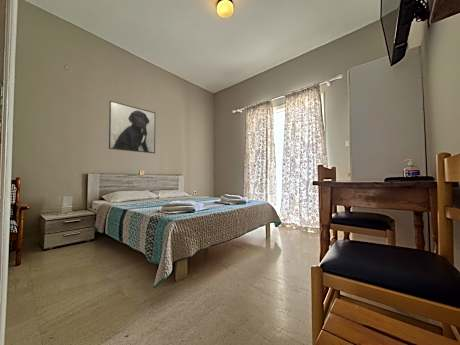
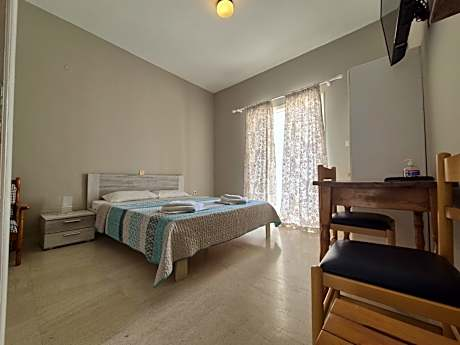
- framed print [108,100,156,154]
